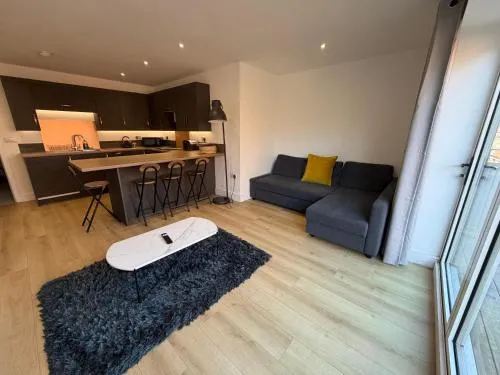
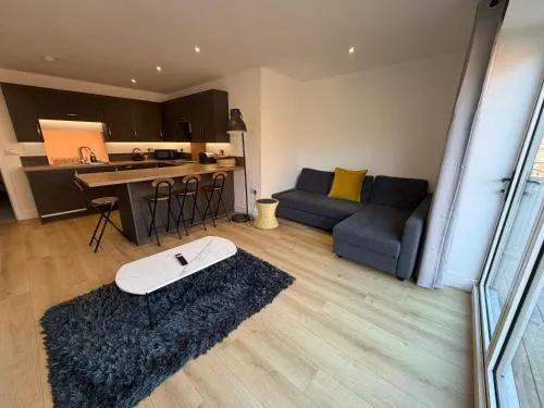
+ side table [252,197,280,231]
